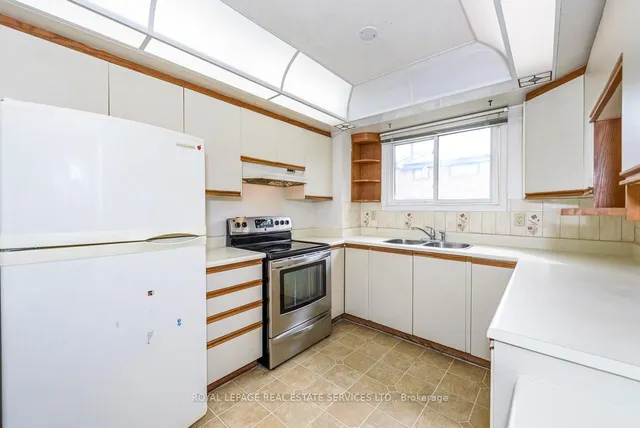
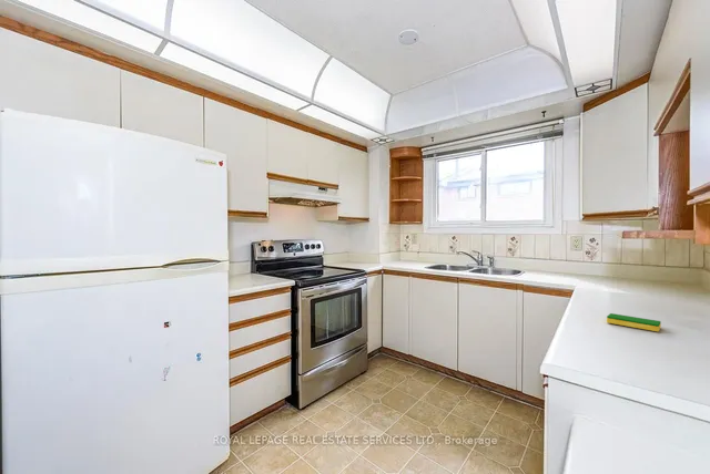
+ dish sponge [606,312,662,332]
